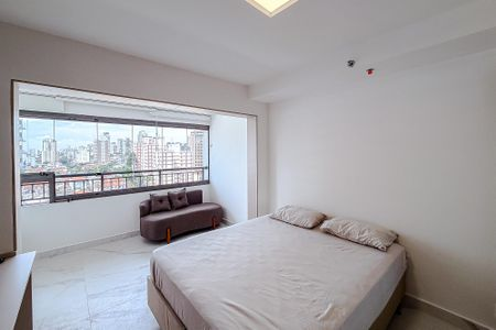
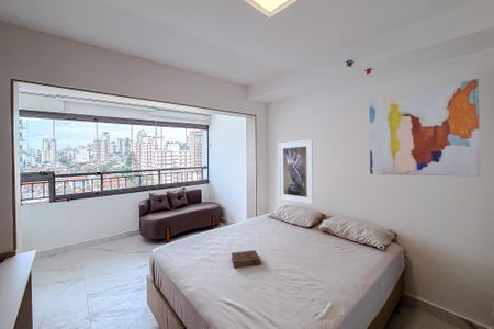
+ wall art [368,77,481,178]
+ book [231,249,261,269]
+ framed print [278,138,314,205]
